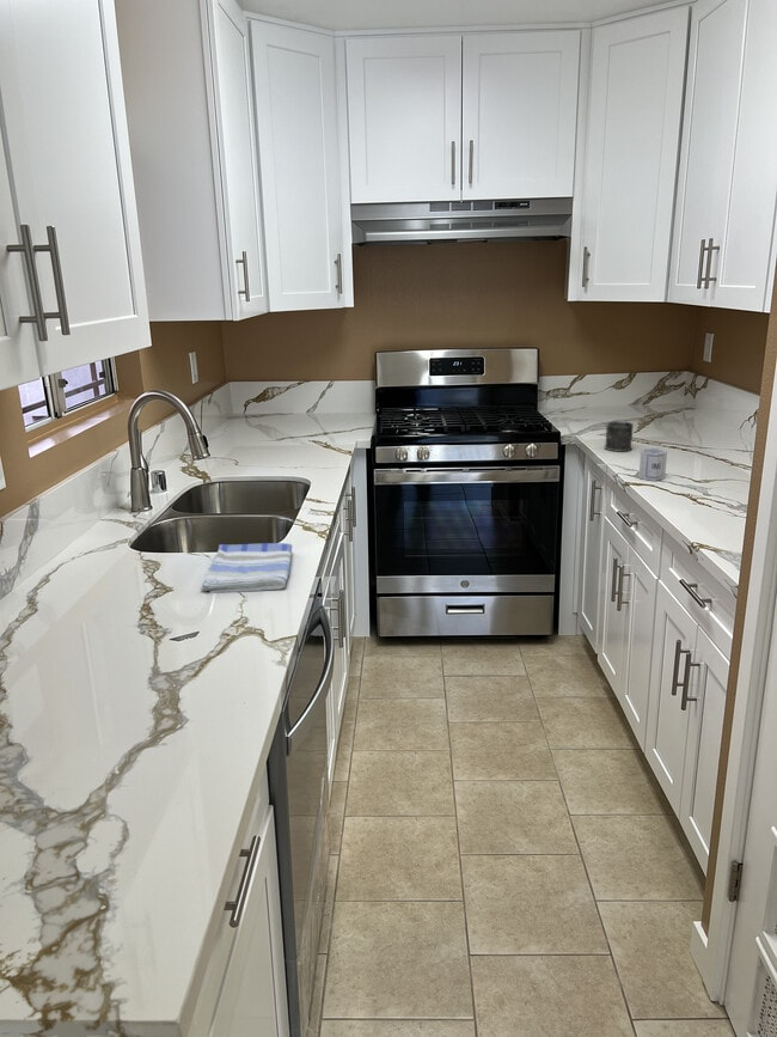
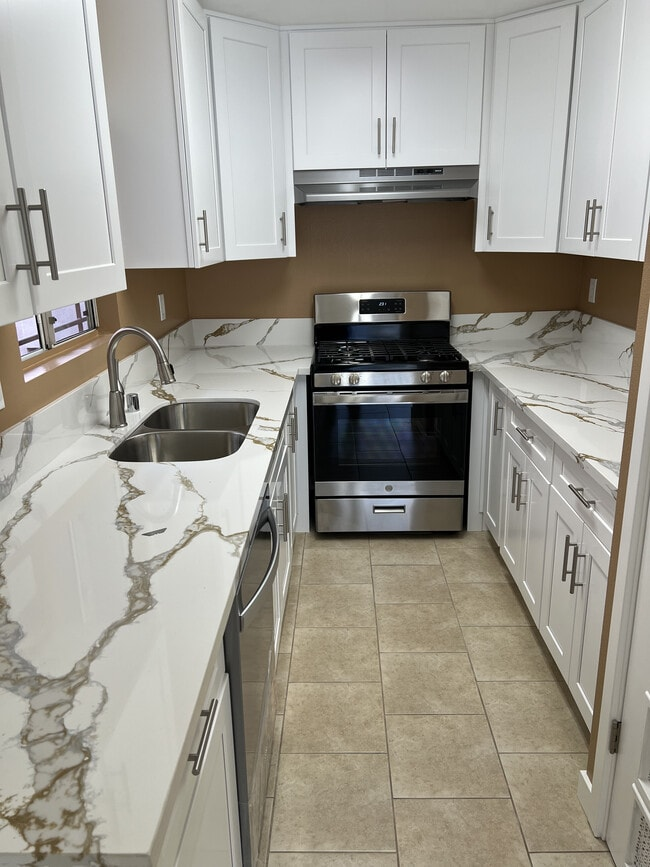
- mug [604,420,635,453]
- cup [638,447,668,482]
- dish towel [198,542,293,594]
